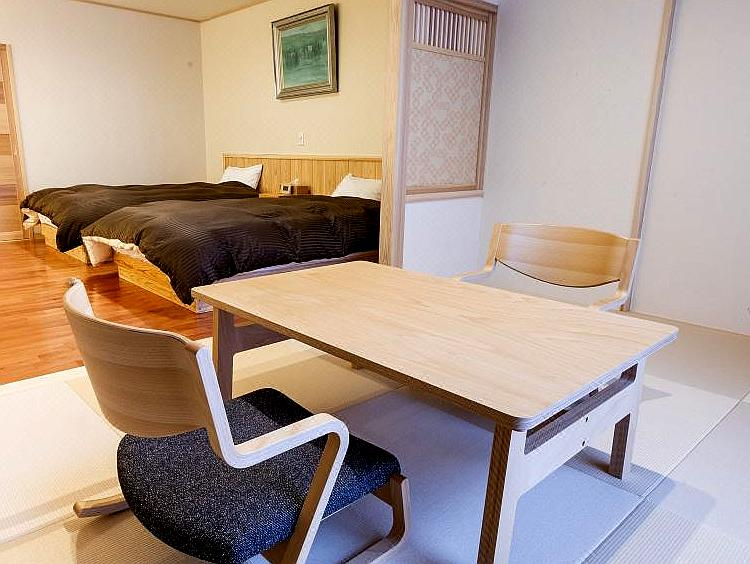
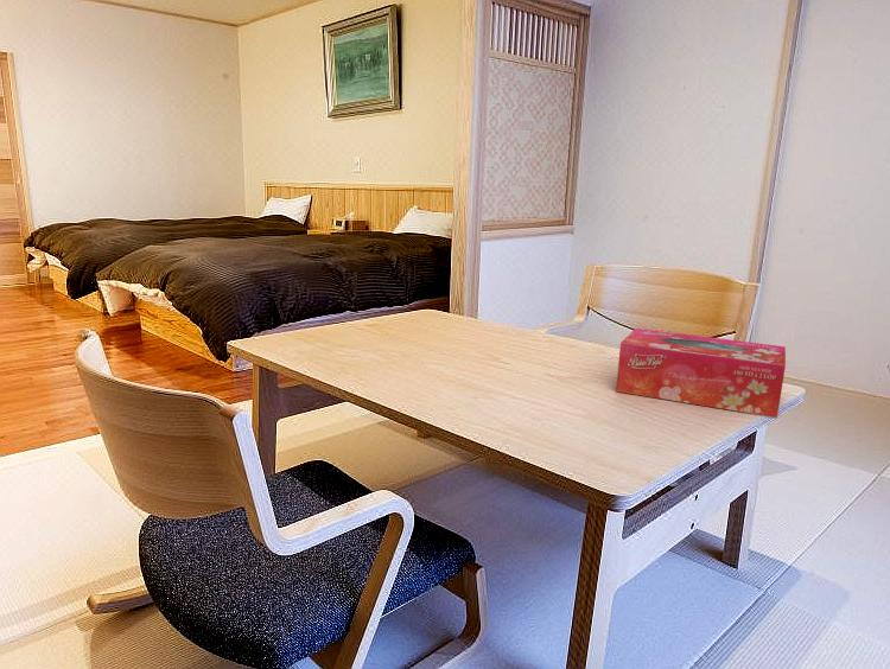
+ tissue box [615,327,787,419]
